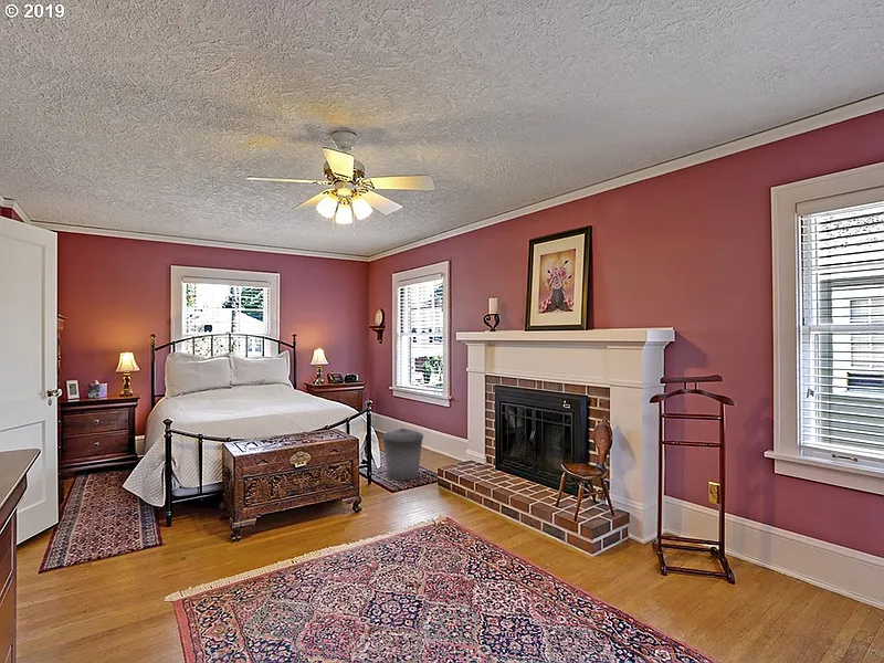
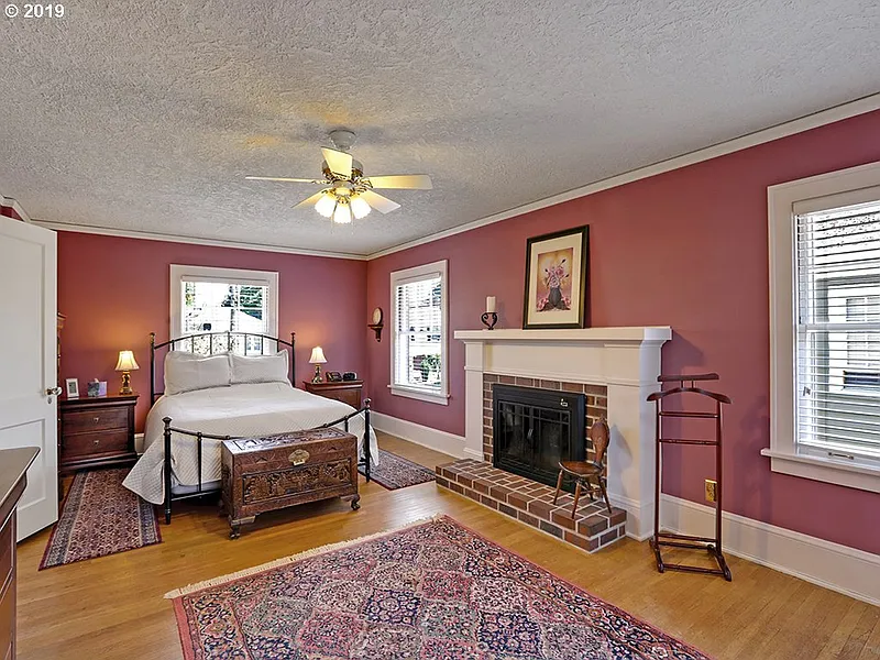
- trash can [381,428,424,482]
